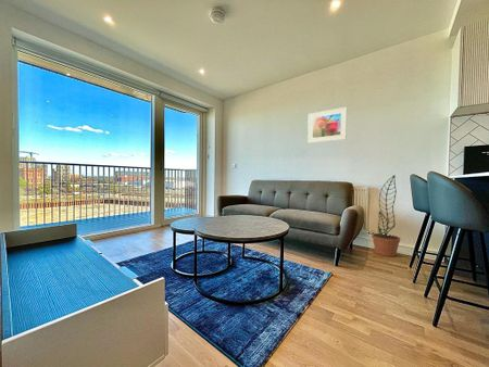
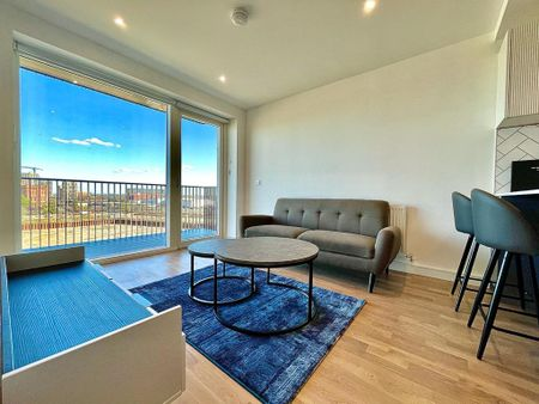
- decorative plant [371,174,401,257]
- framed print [306,106,348,144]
